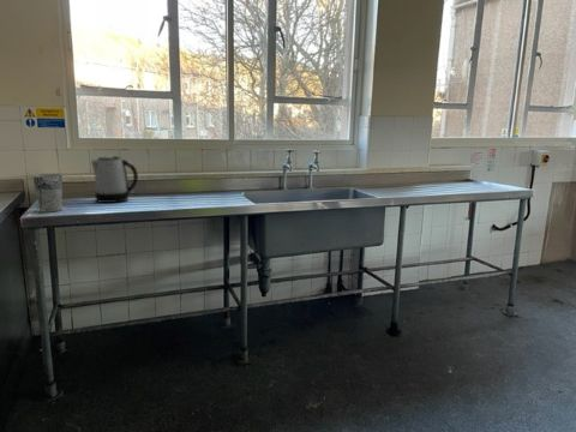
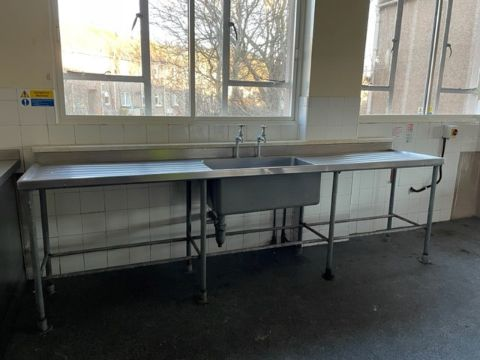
- kettle [90,155,139,204]
- cup [31,173,64,214]
